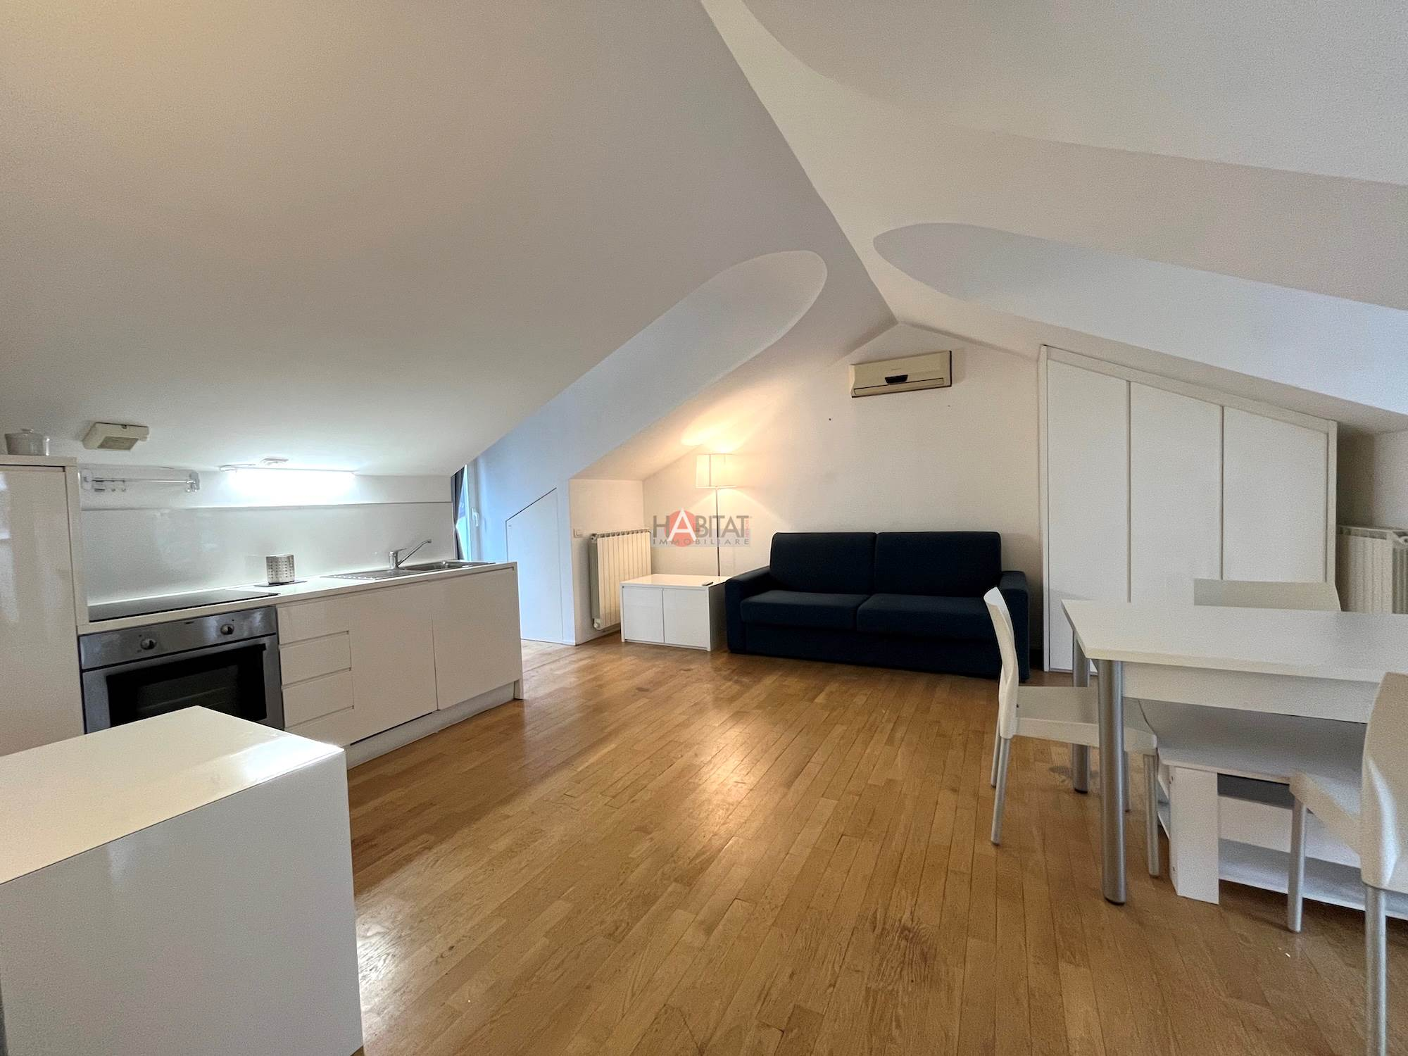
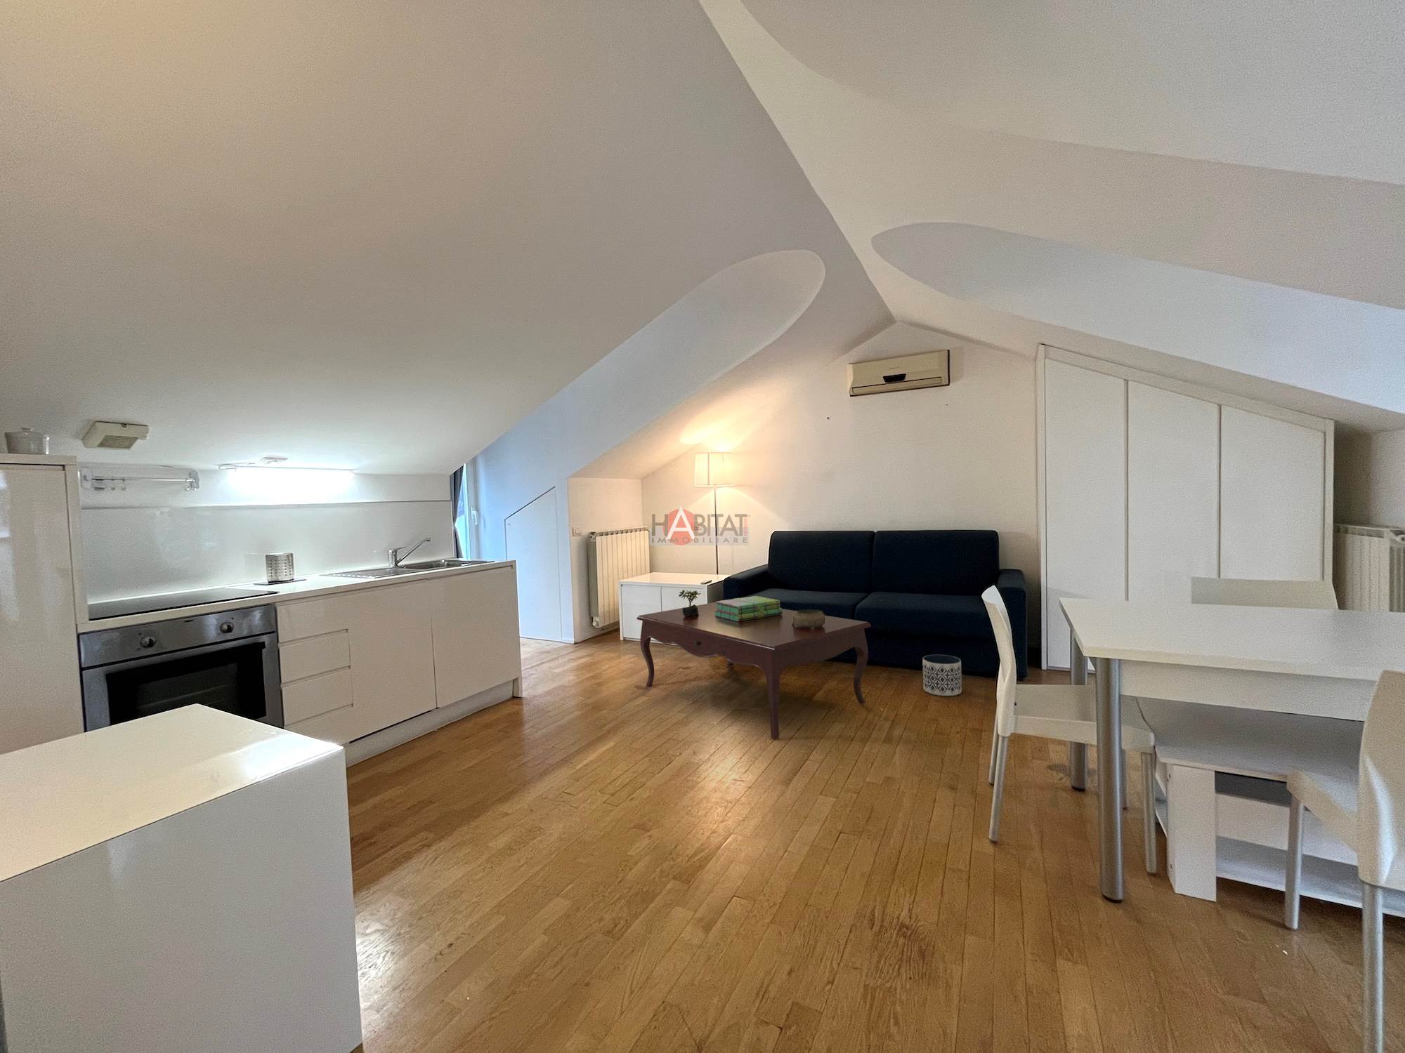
+ coffee table [636,602,872,739]
+ planter [923,654,962,697]
+ stack of books [714,595,782,622]
+ succulent plant [678,588,701,617]
+ decorative bowl [792,609,825,629]
